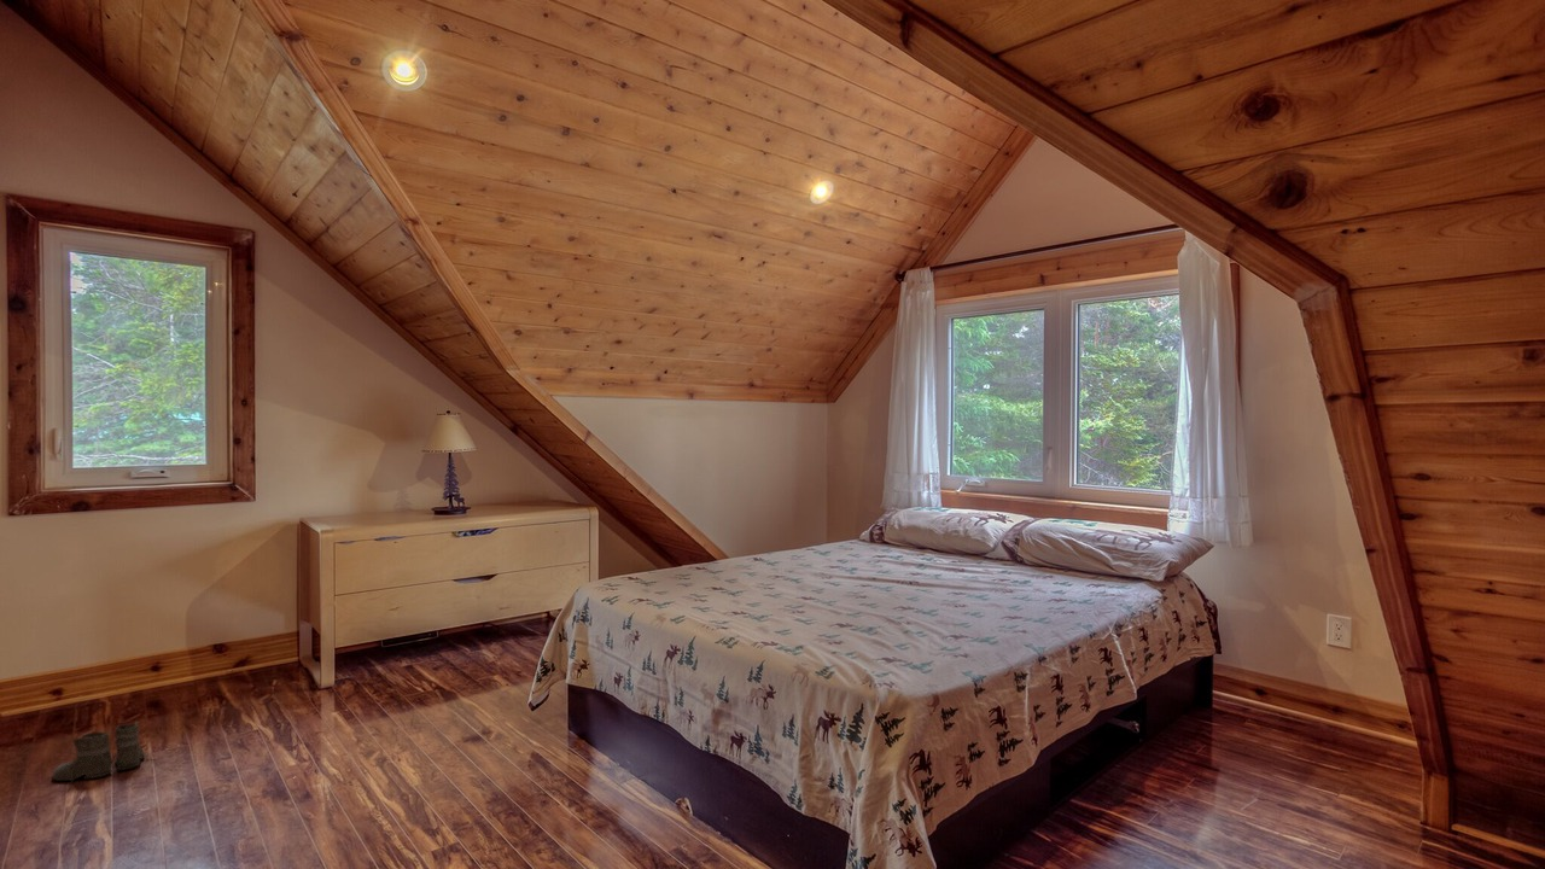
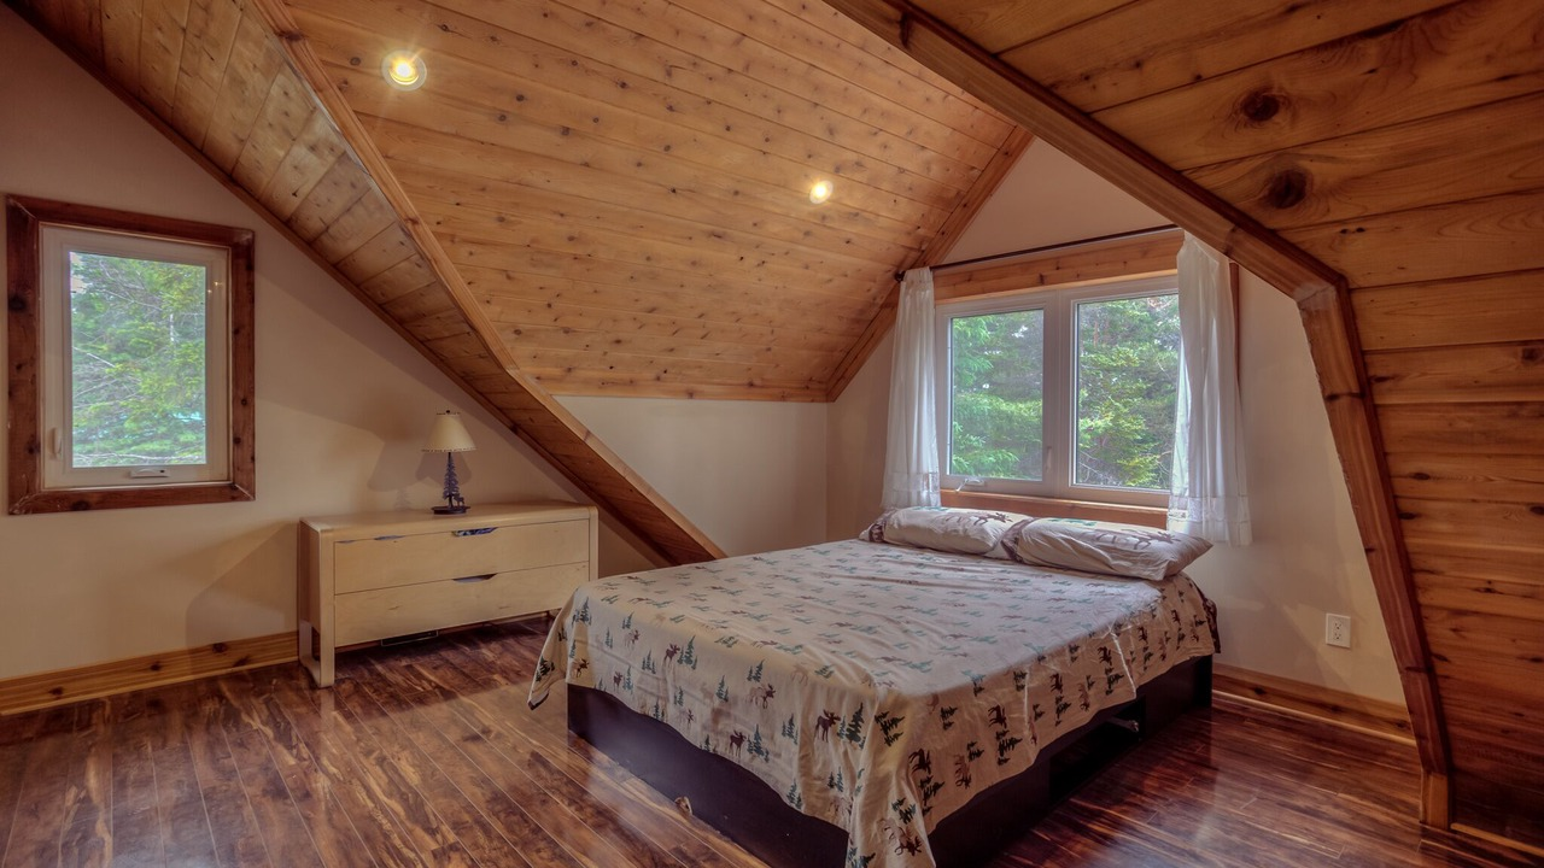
- boots [51,721,150,788]
